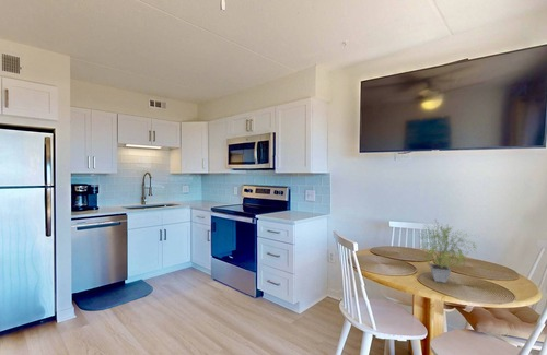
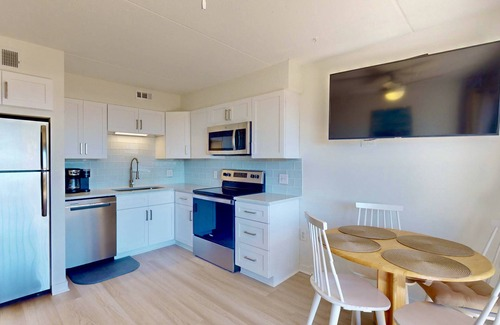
- potted plant [415,220,479,284]
